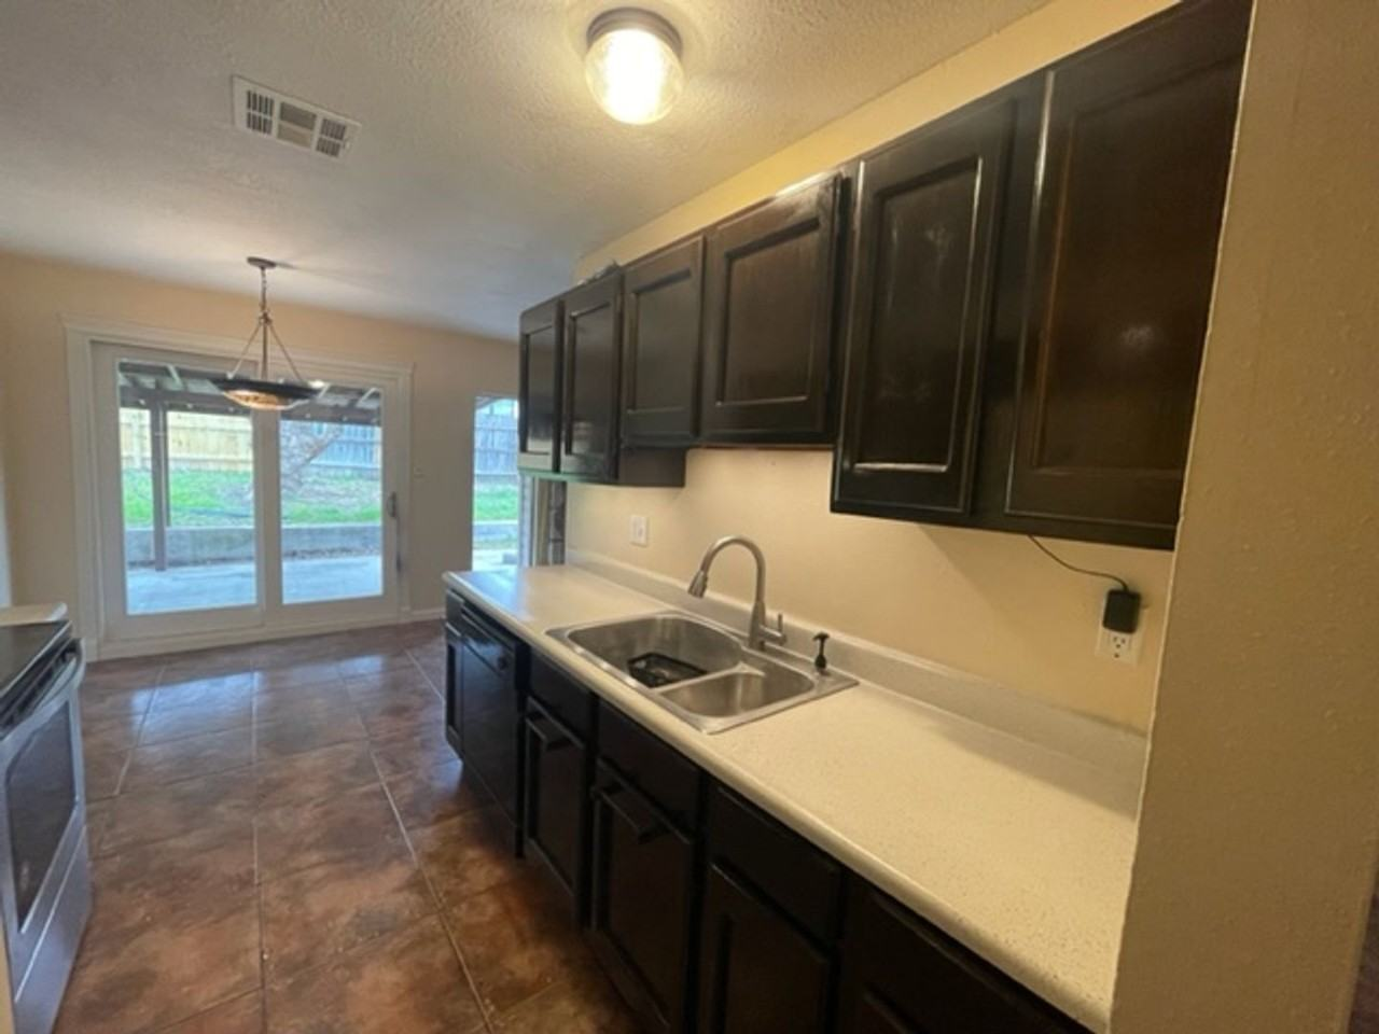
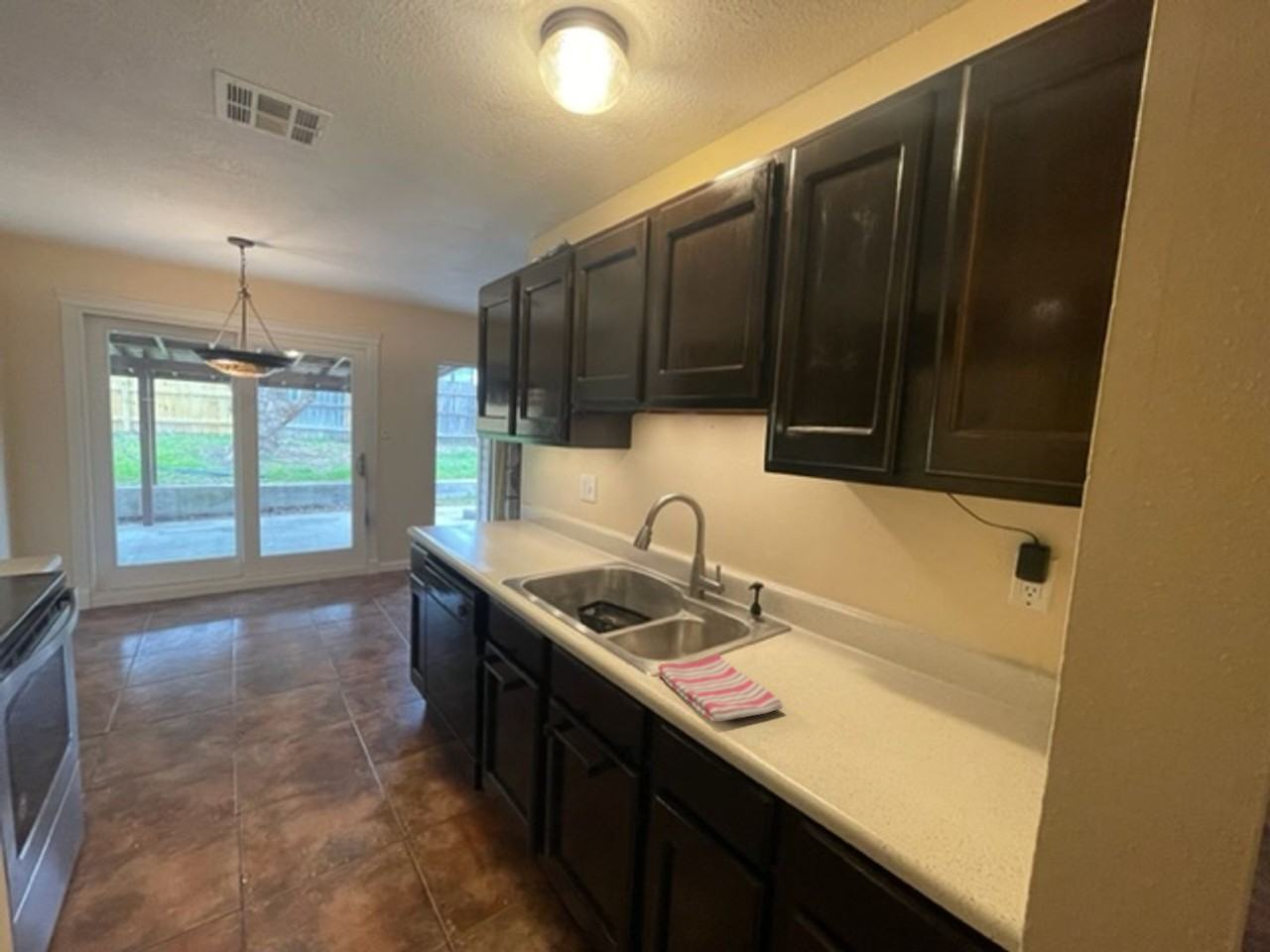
+ dish towel [657,653,784,723]
